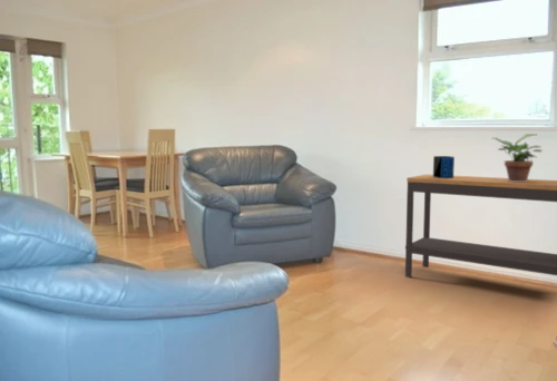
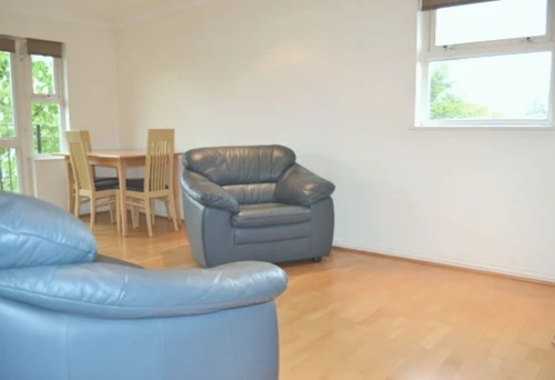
- potted plant [490,133,544,182]
- speaker [432,155,456,178]
- console table [404,174,557,279]
